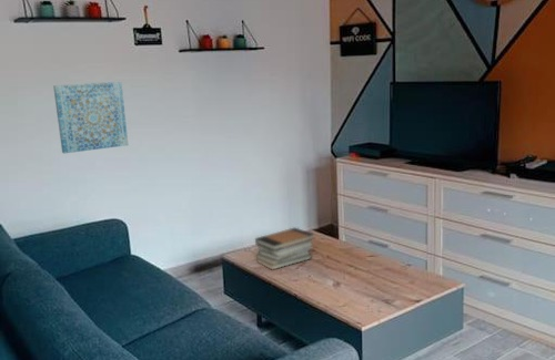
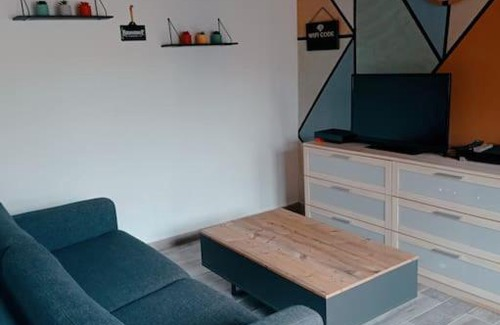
- book stack [254,226,315,271]
- wall art [52,81,129,154]
